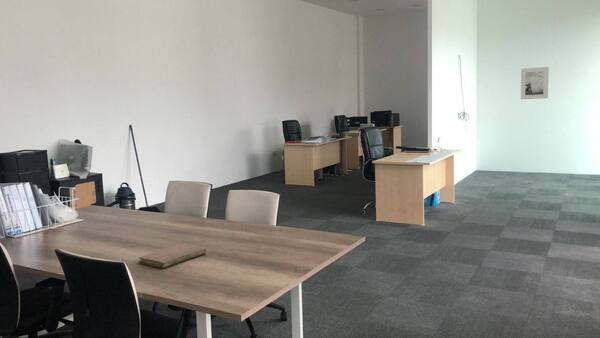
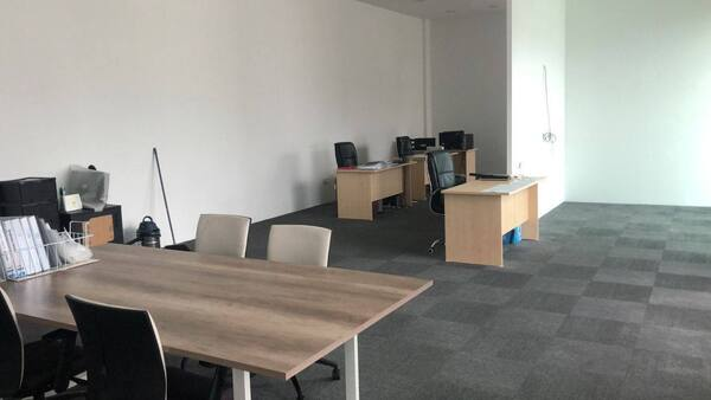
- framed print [520,66,550,100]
- notebook [138,243,207,269]
